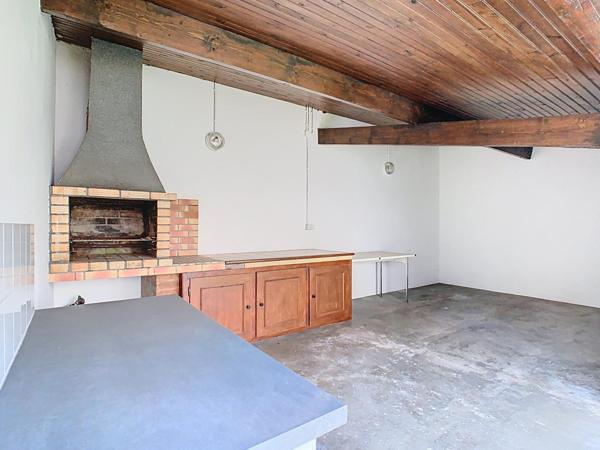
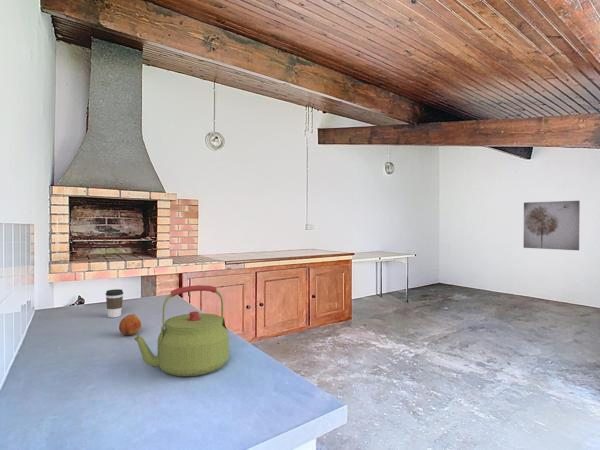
+ kettle [133,284,230,377]
+ fruit [118,313,142,336]
+ wall art [523,200,581,251]
+ coffee cup [105,288,124,318]
